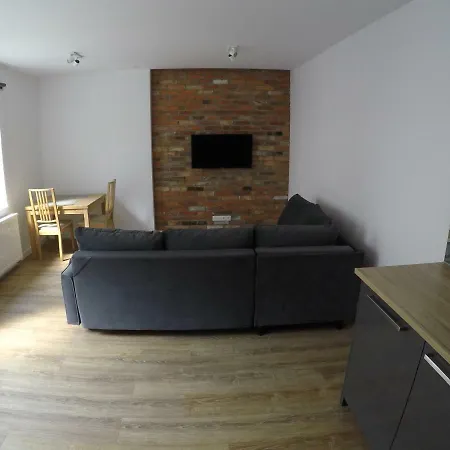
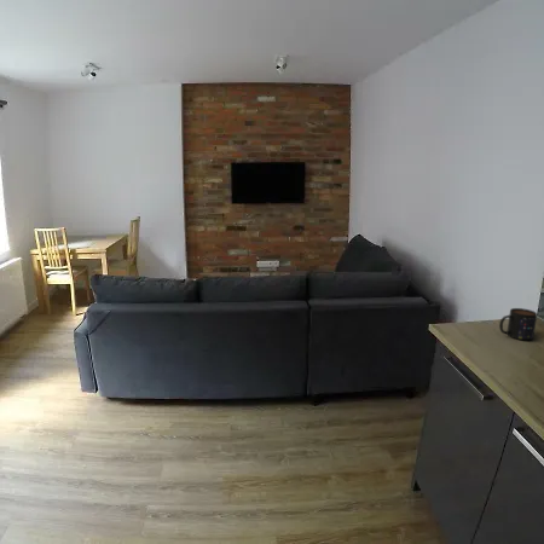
+ mug [498,307,538,341]
